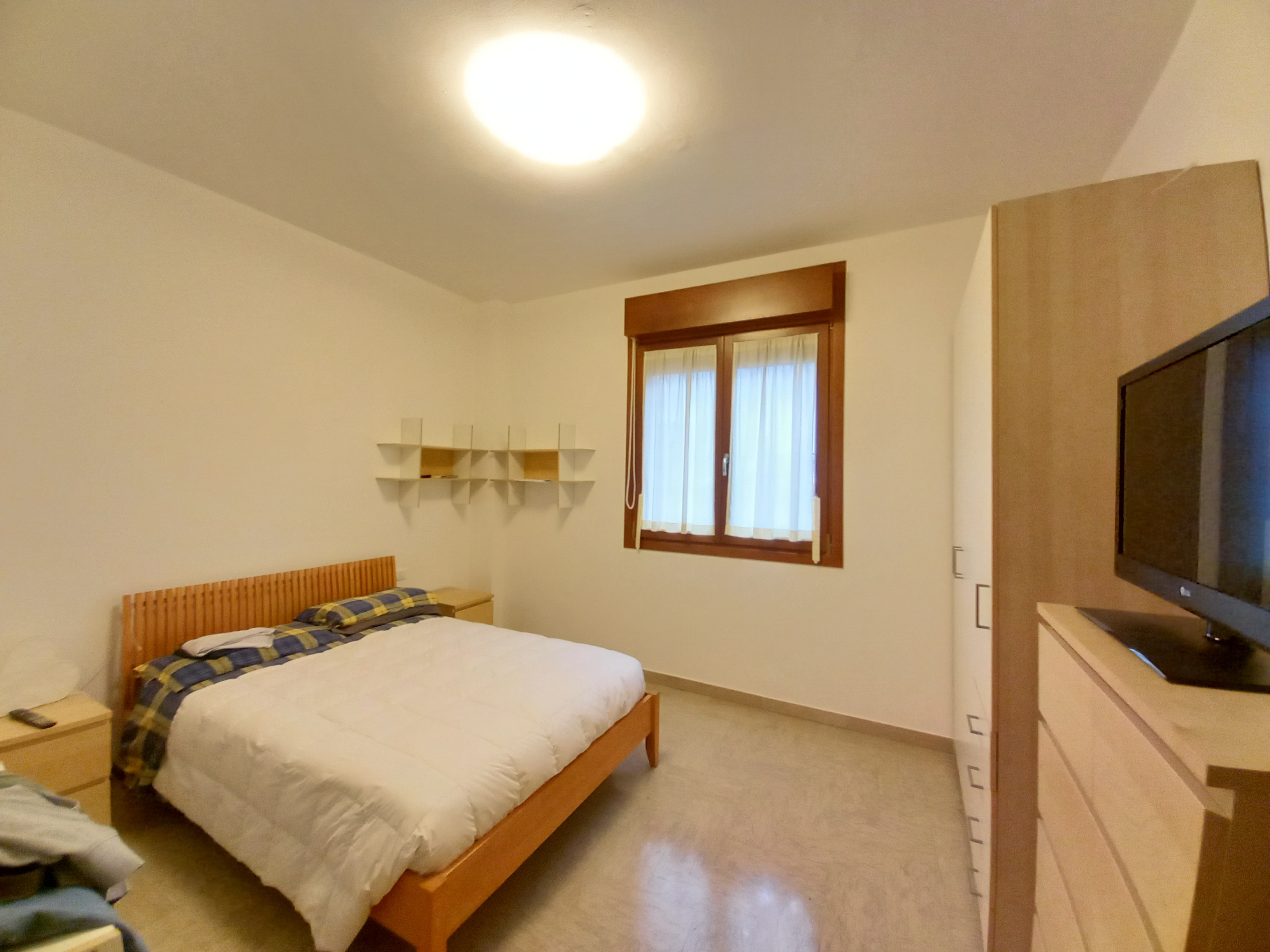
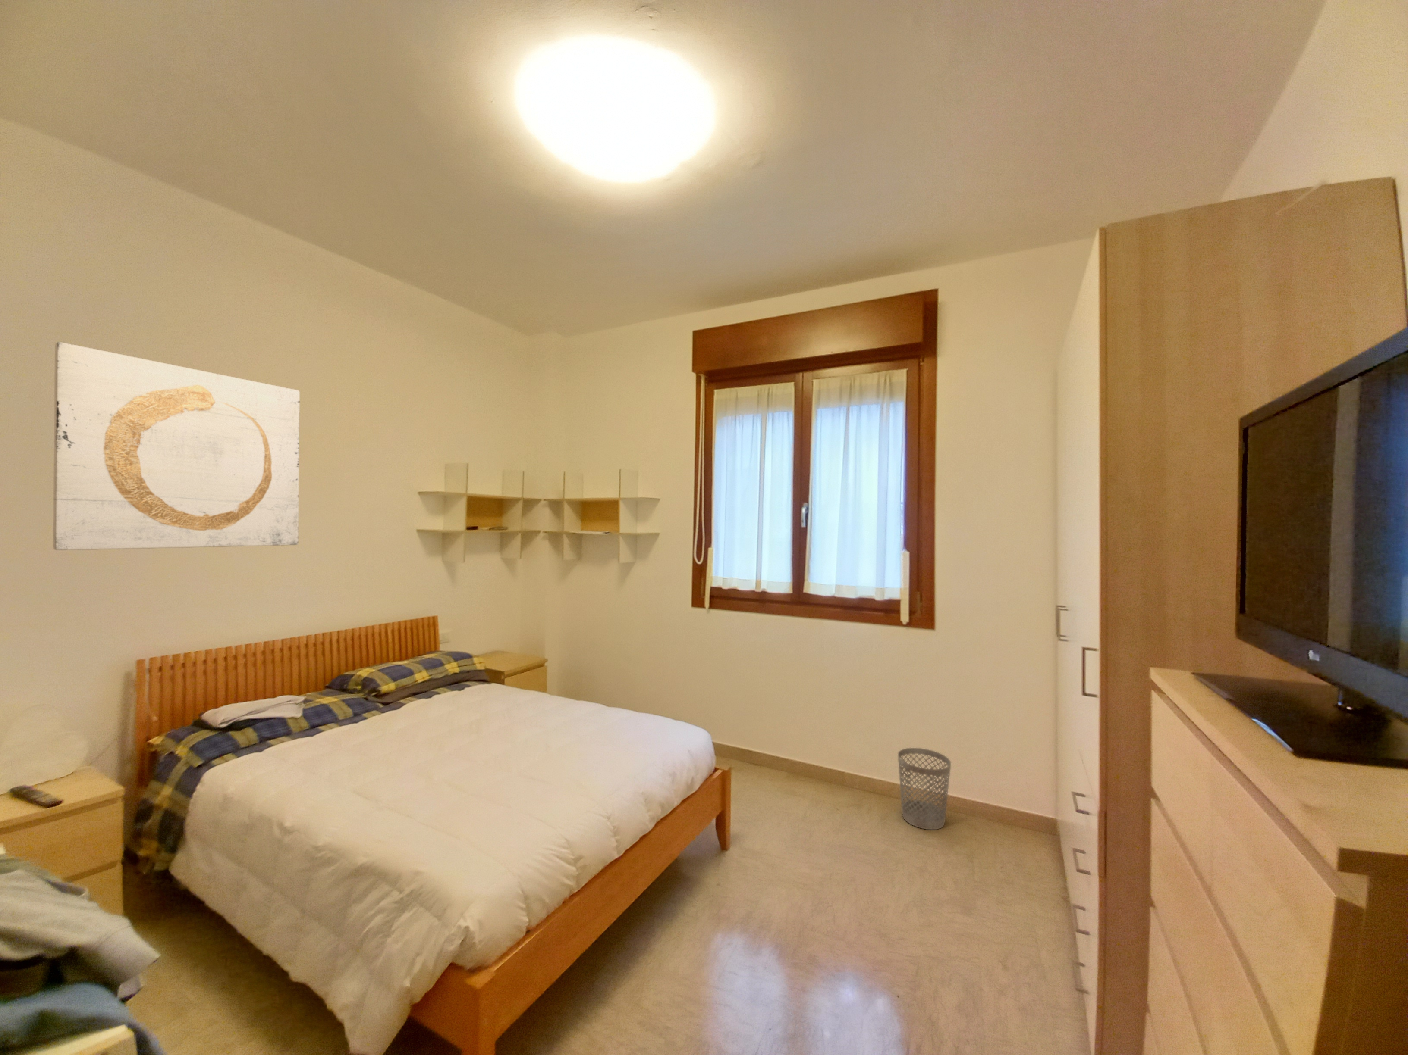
+ wall art [52,341,300,551]
+ wastebasket [898,747,951,830]
